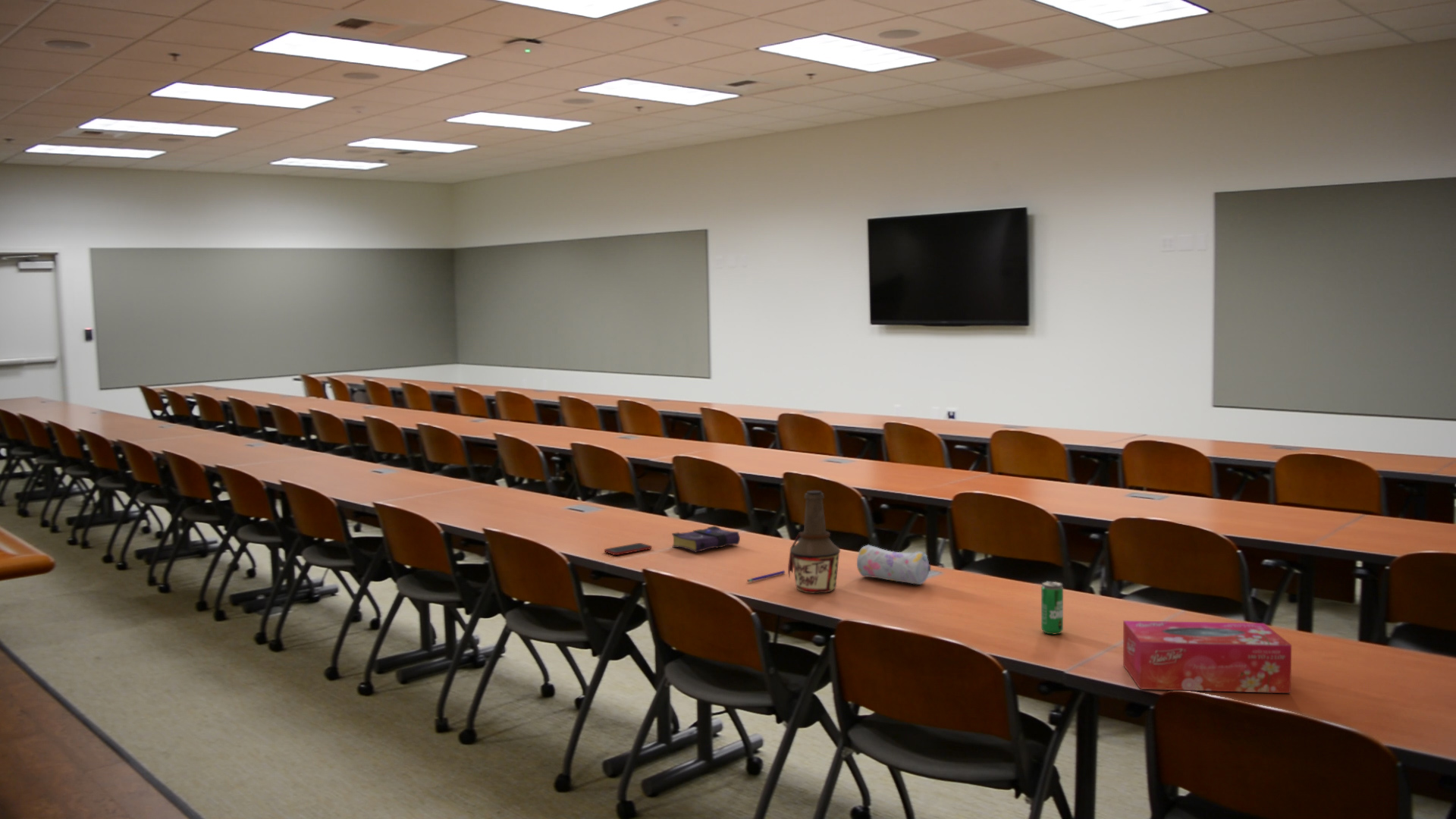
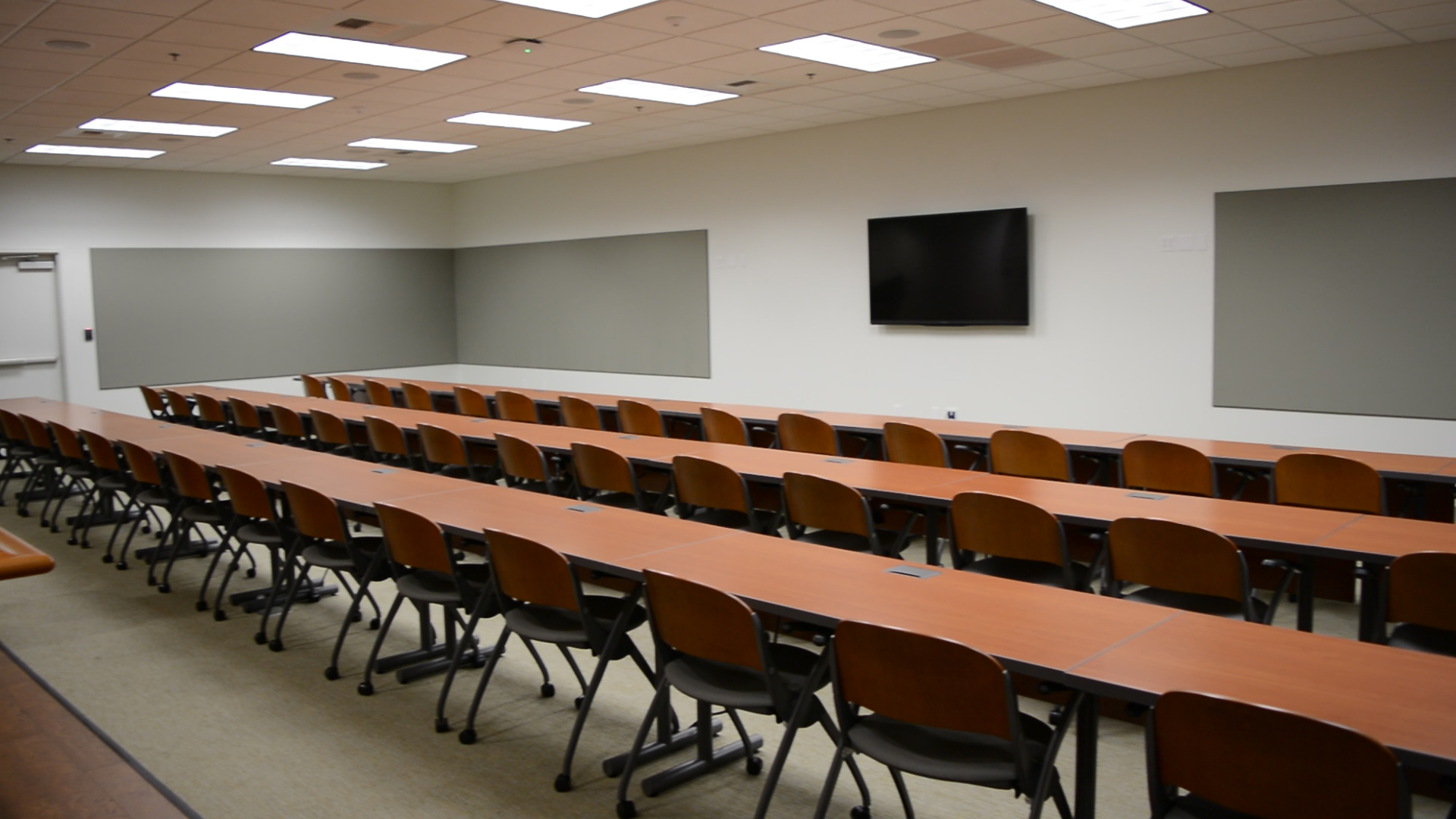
- book [671,525,741,553]
- pen [746,570,786,583]
- tissue box [1122,620,1292,694]
- bottle [787,490,841,595]
- pencil case [856,544,931,585]
- beverage can [1040,581,1064,635]
- cell phone [604,542,653,556]
